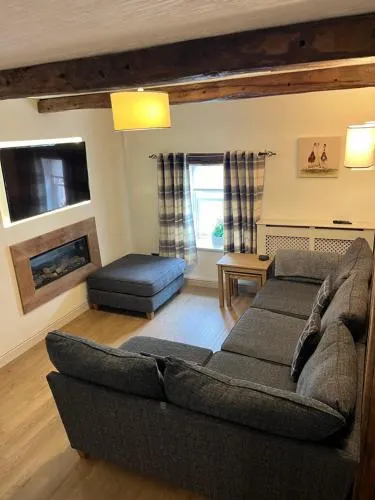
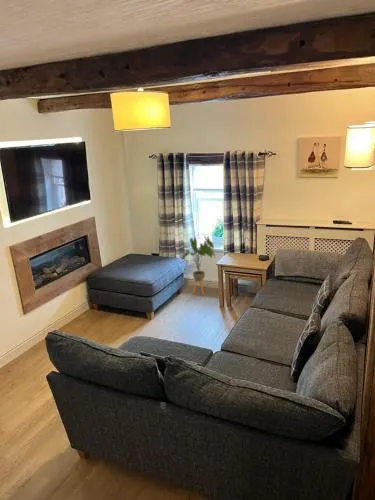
+ house plant [181,235,217,296]
